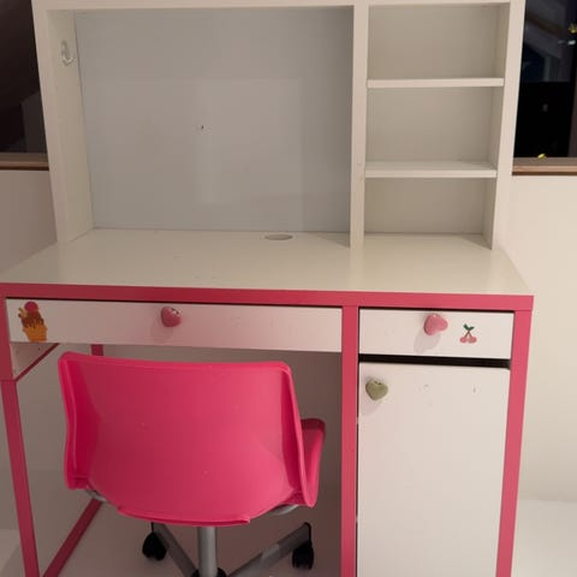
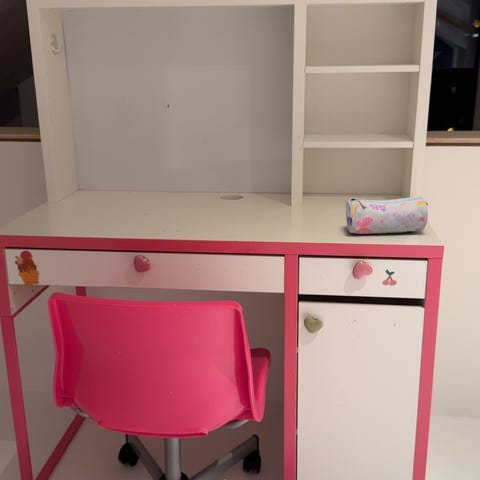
+ pencil case [345,195,429,235]
